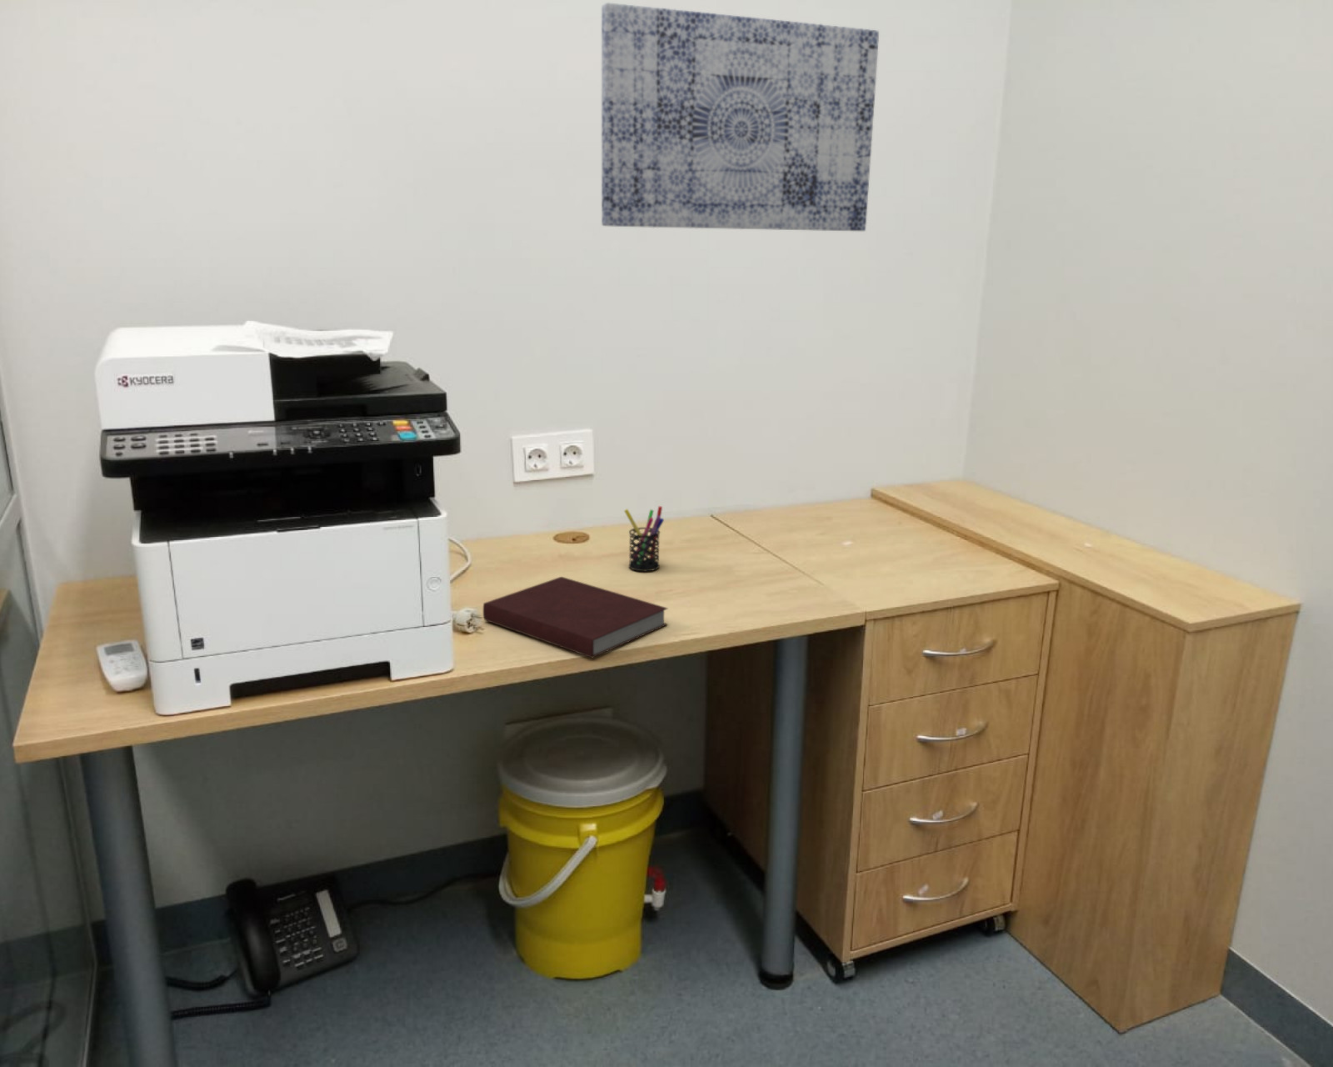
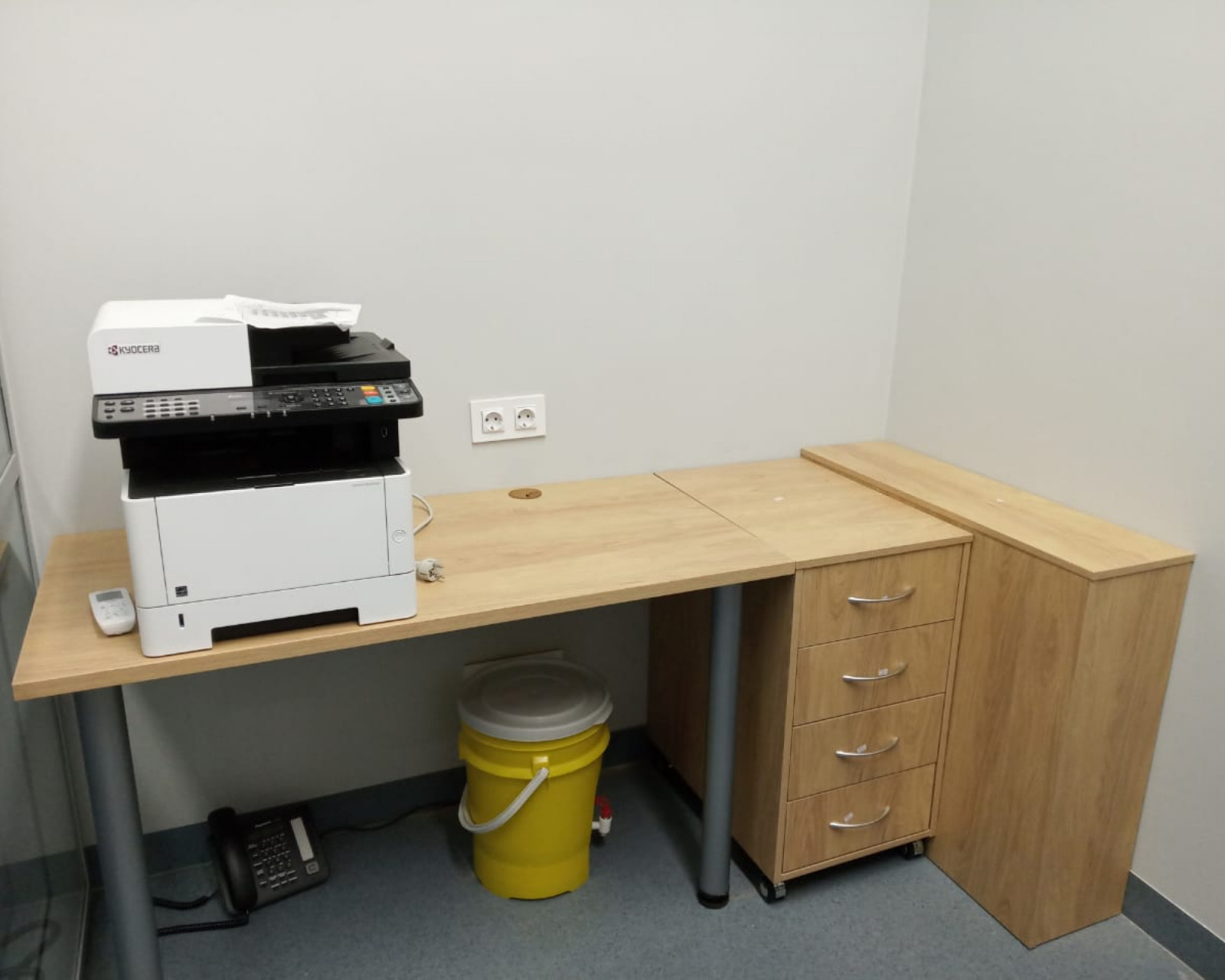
- pen holder [624,505,665,572]
- notebook [482,576,668,659]
- wall art [601,2,879,232]
